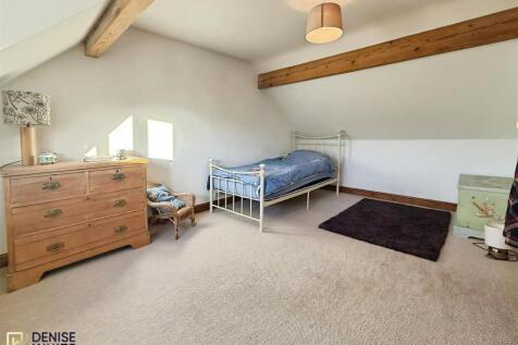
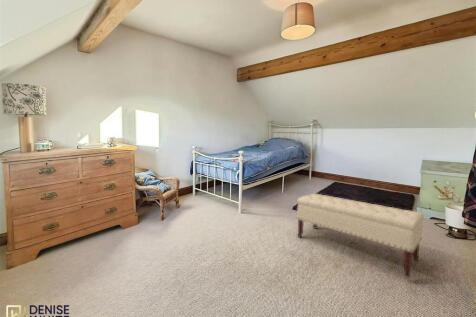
+ bench [296,193,425,279]
